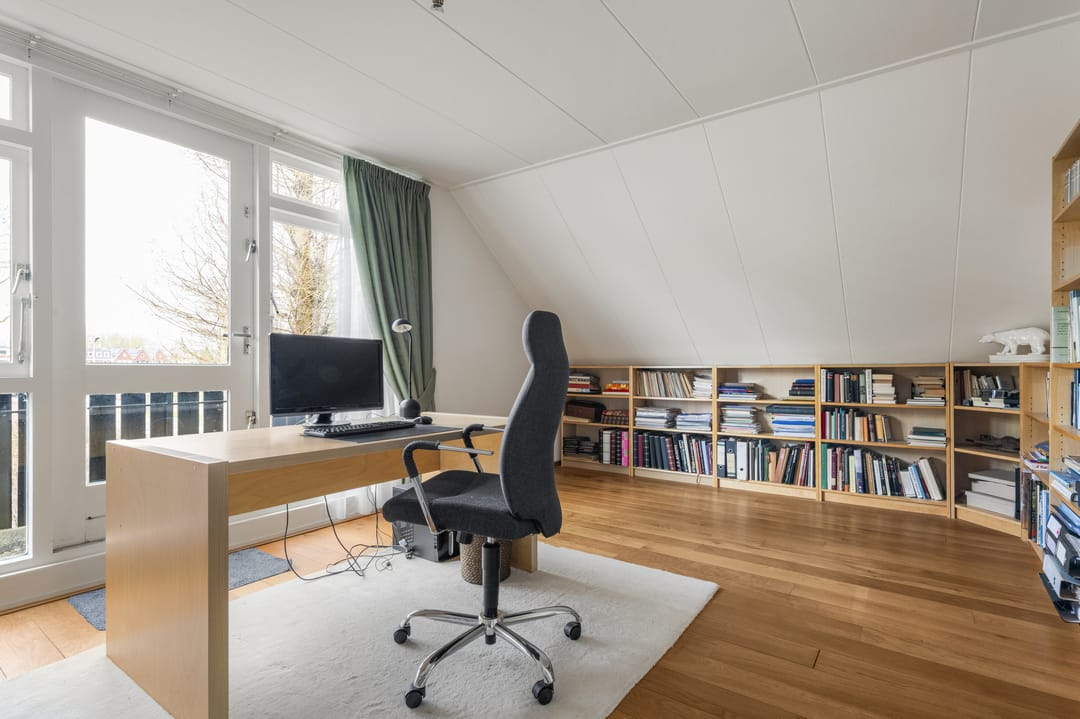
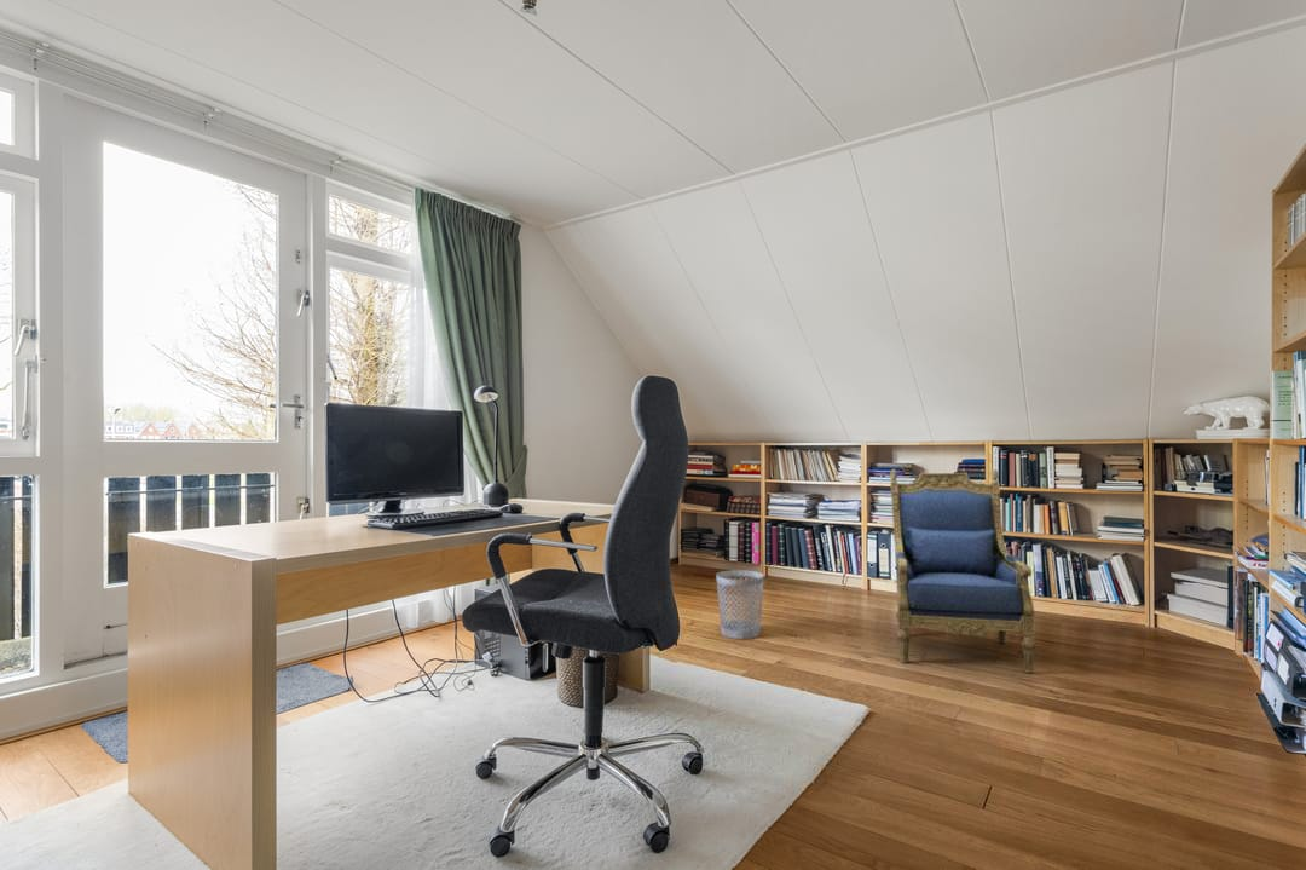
+ wastebasket [715,569,765,640]
+ armchair [889,468,1036,675]
